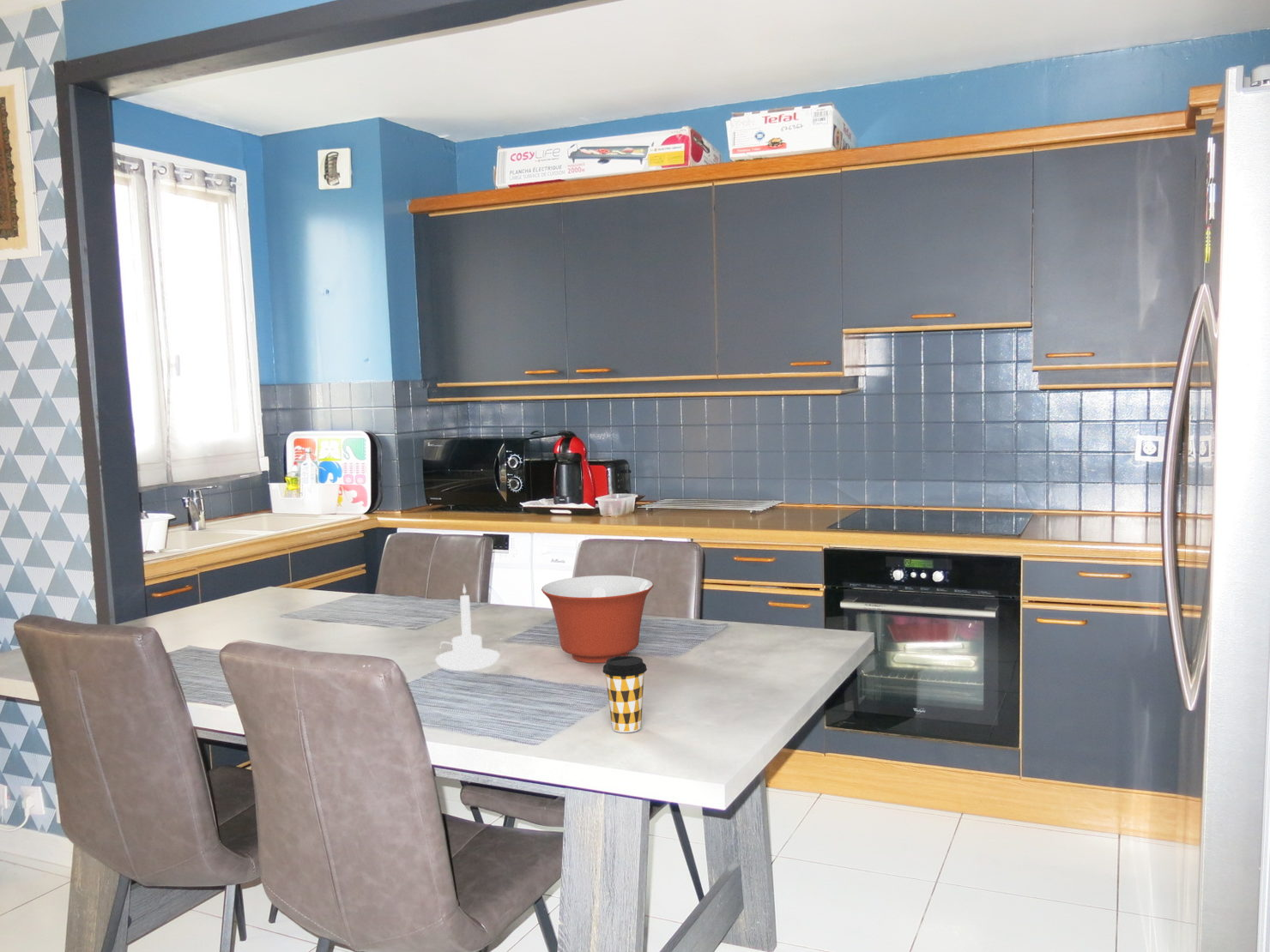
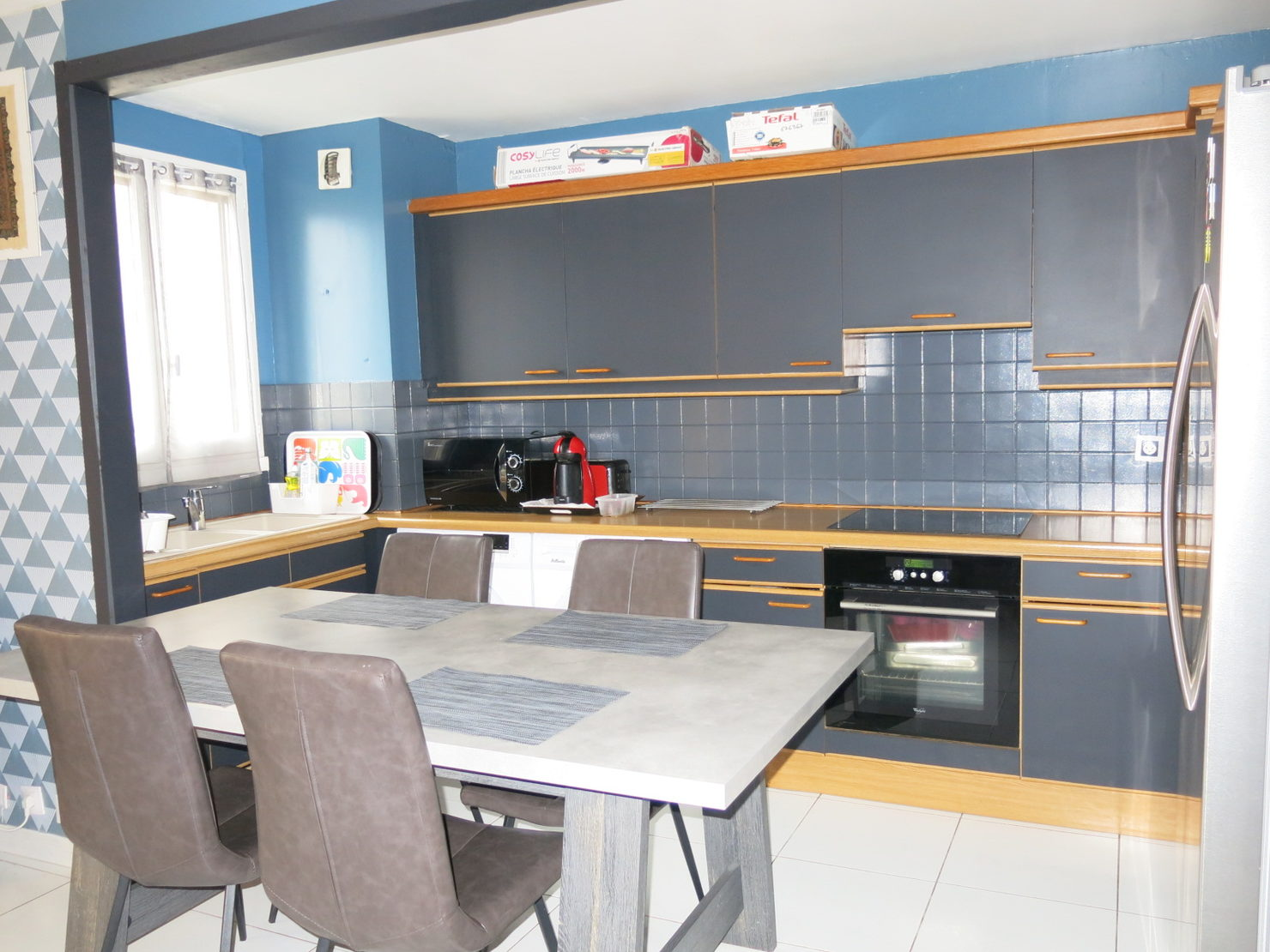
- coffee cup [602,655,648,733]
- mixing bowl [541,575,655,664]
- candle holder [434,583,500,672]
